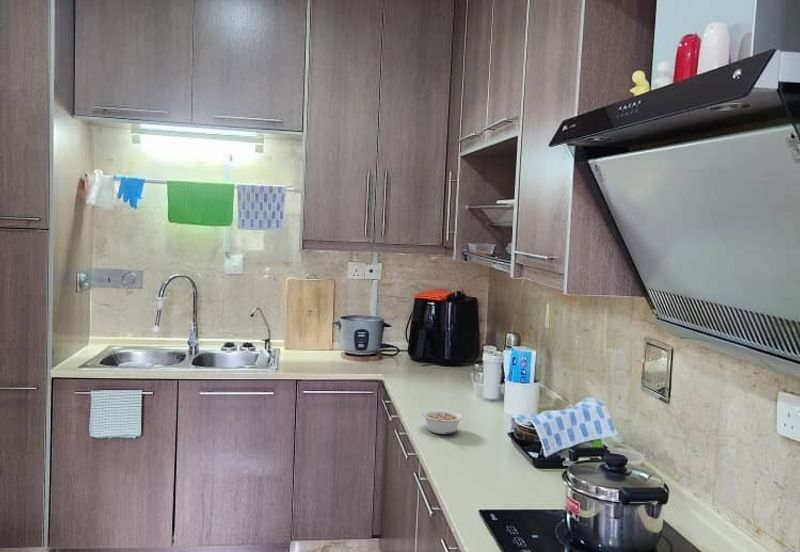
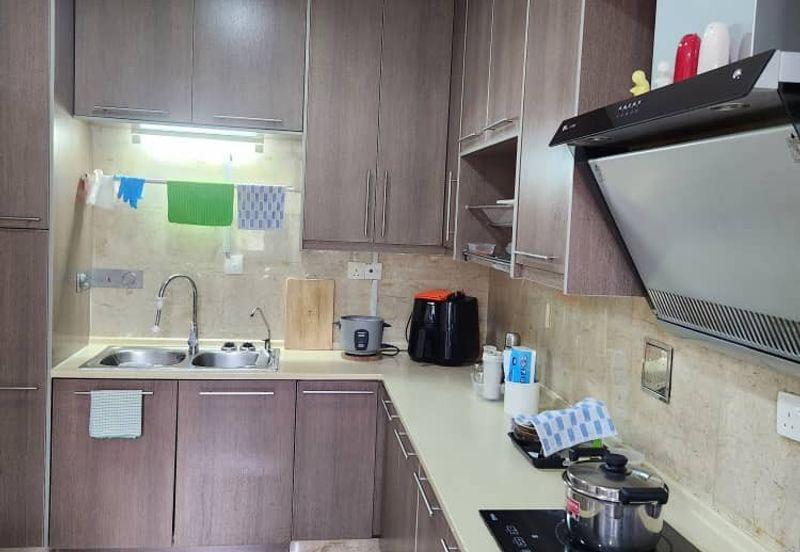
- legume [422,409,464,435]
